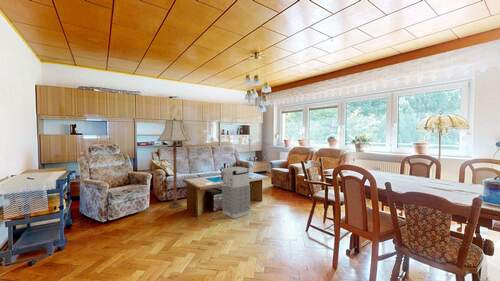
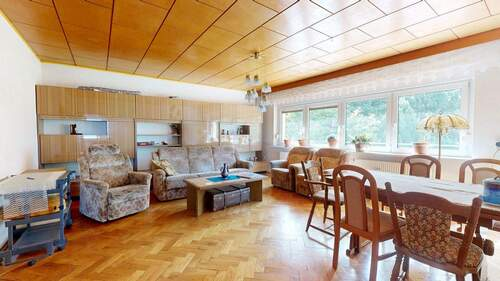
- grenade [219,166,251,219]
- floor lamp [156,117,192,209]
